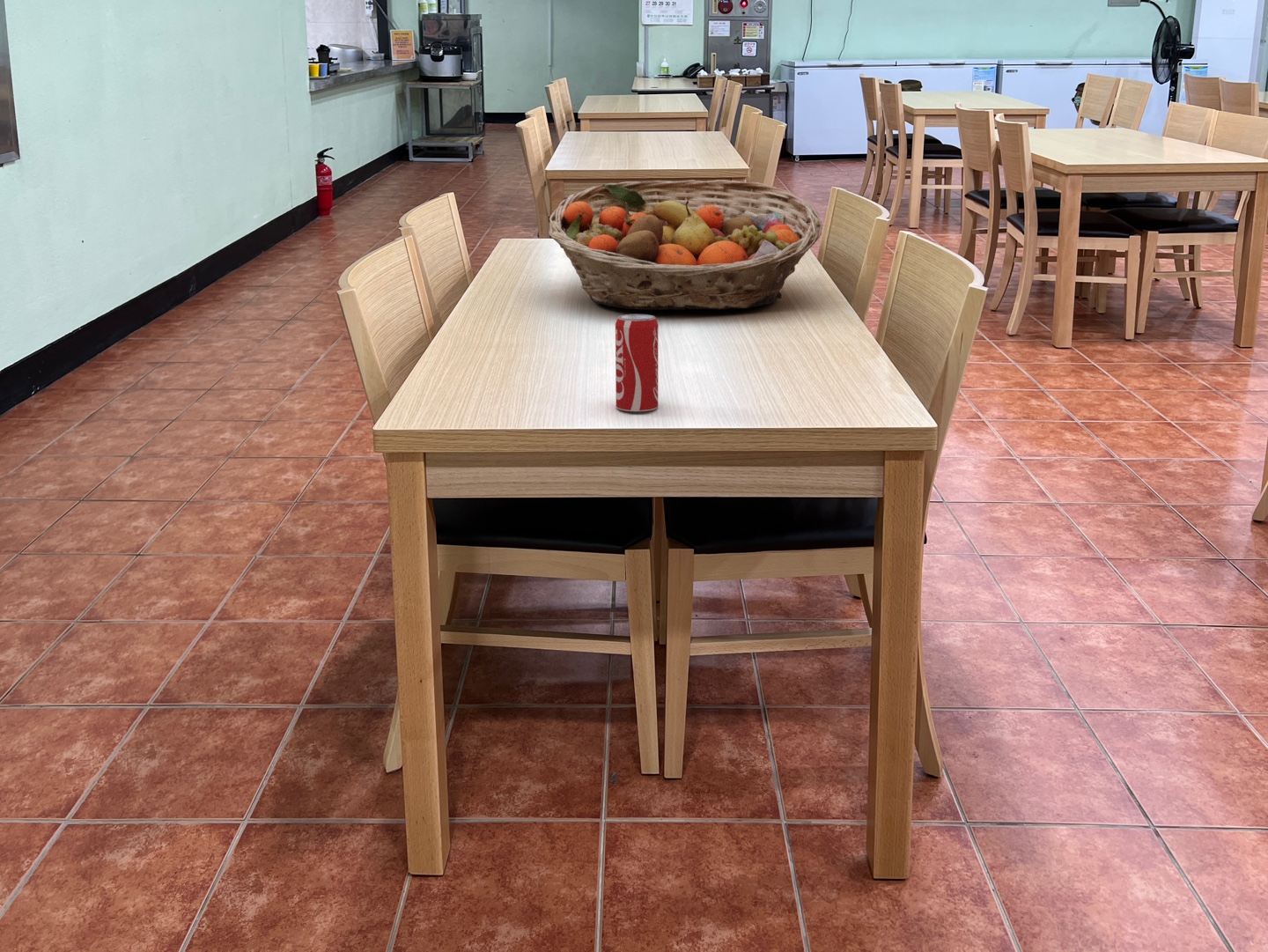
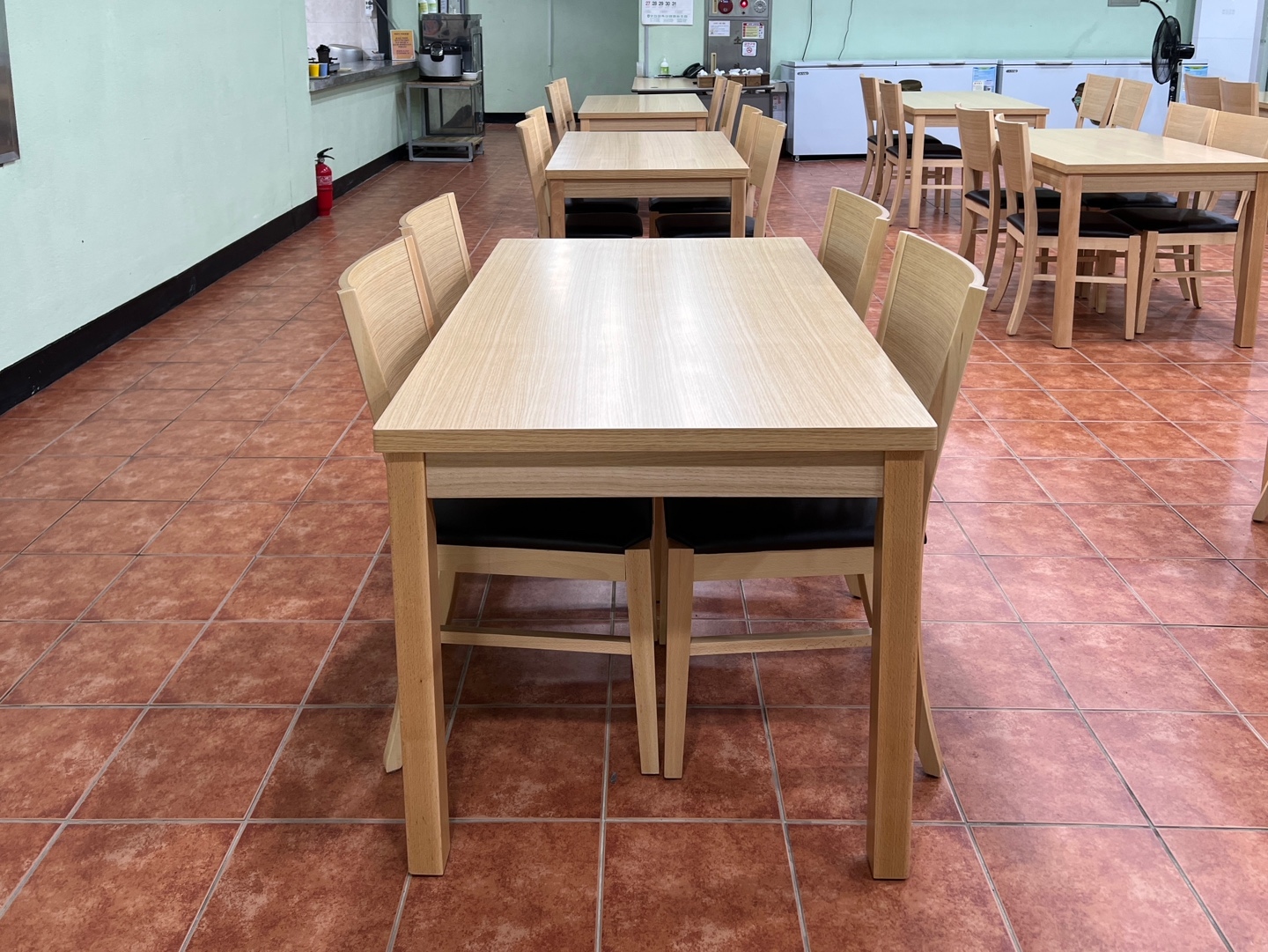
- beverage can [615,314,659,412]
- fruit basket [548,179,823,311]
